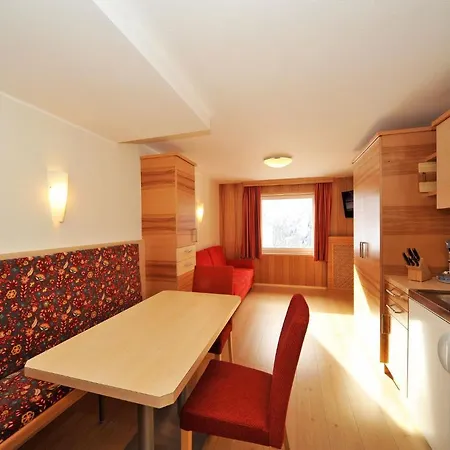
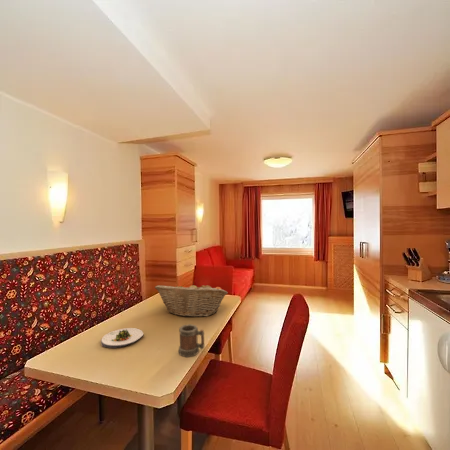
+ fruit basket [154,281,229,318]
+ salad plate [100,327,144,349]
+ mug [178,323,205,358]
